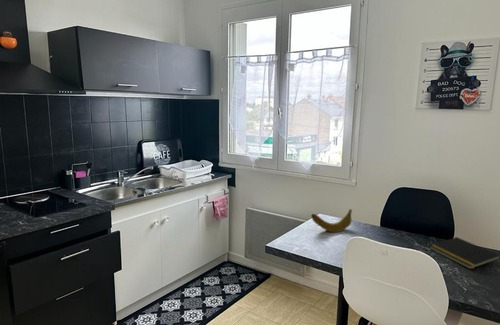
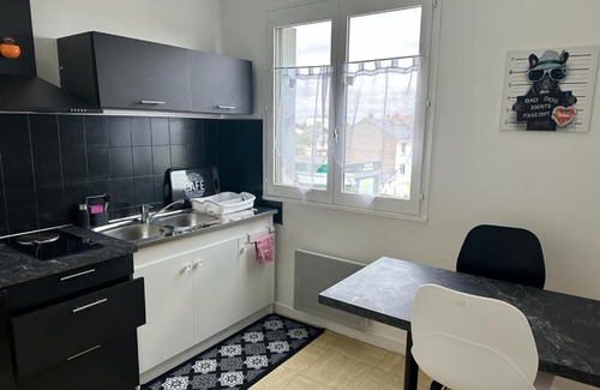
- notepad [429,236,500,270]
- fruit [310,208,353,233]
